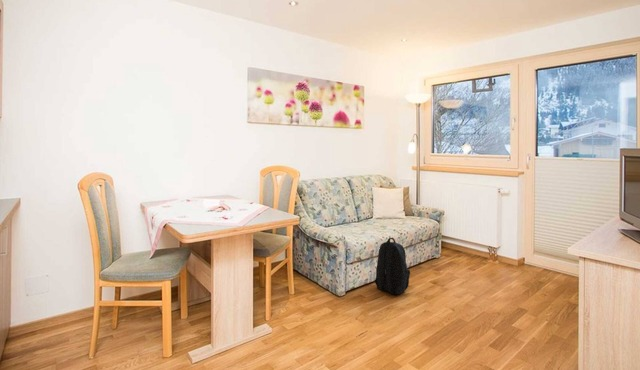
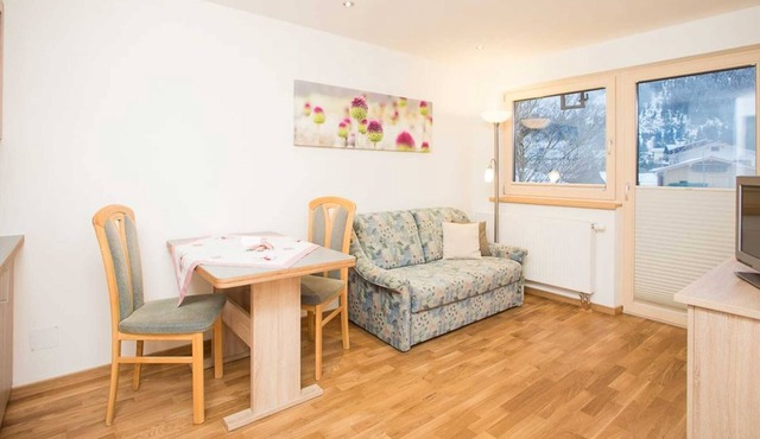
- backpack [373,237,411,295]
